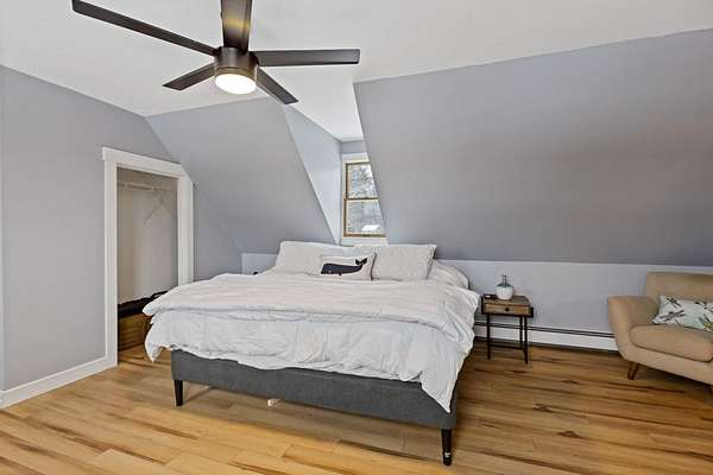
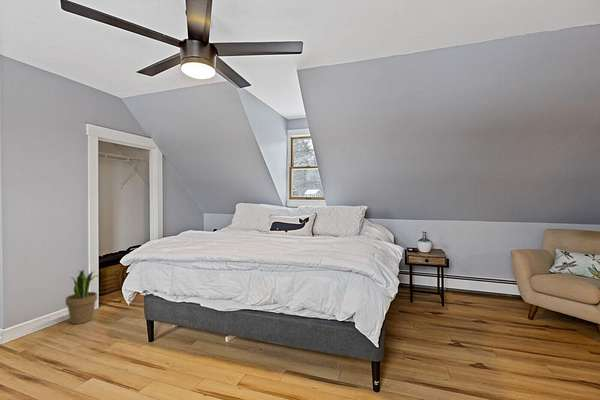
+ potted plant [65,268,101,325]
